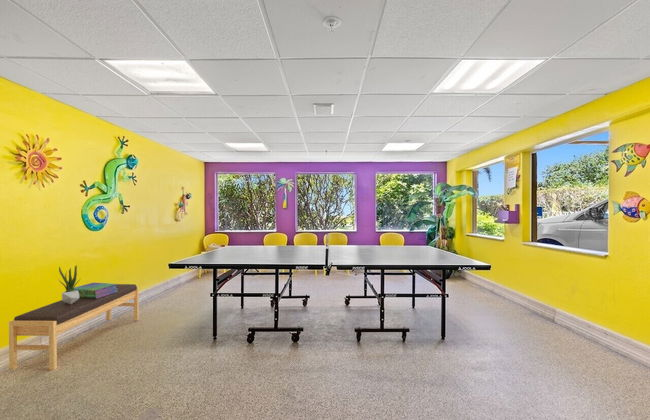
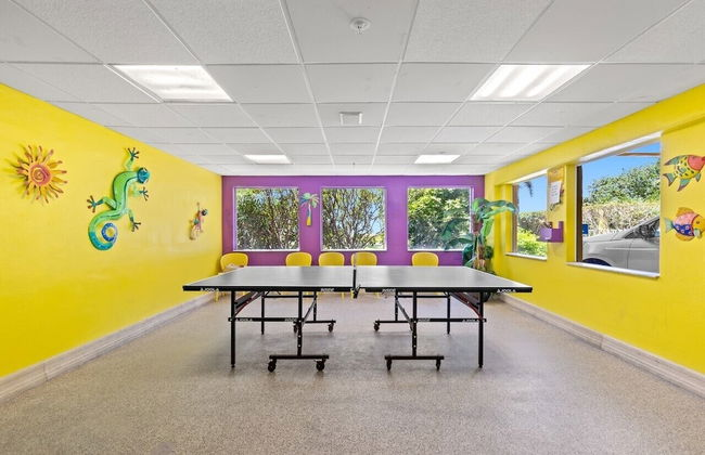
- potted plant [57,264,82,304]
- bench [8,283,140,371]
- stack of books [74,282,118,299]
